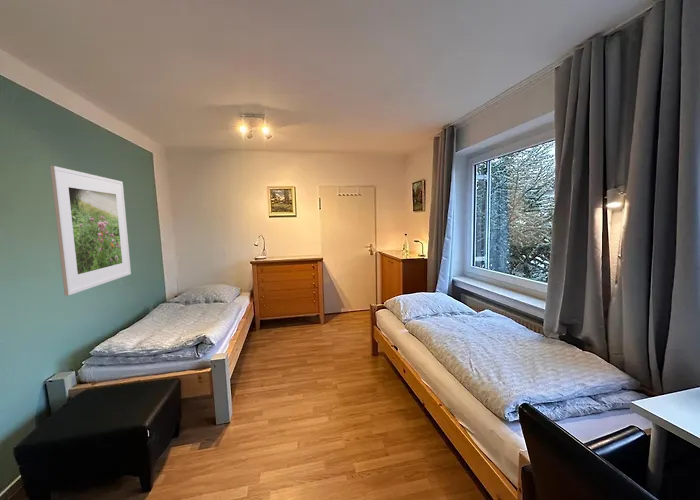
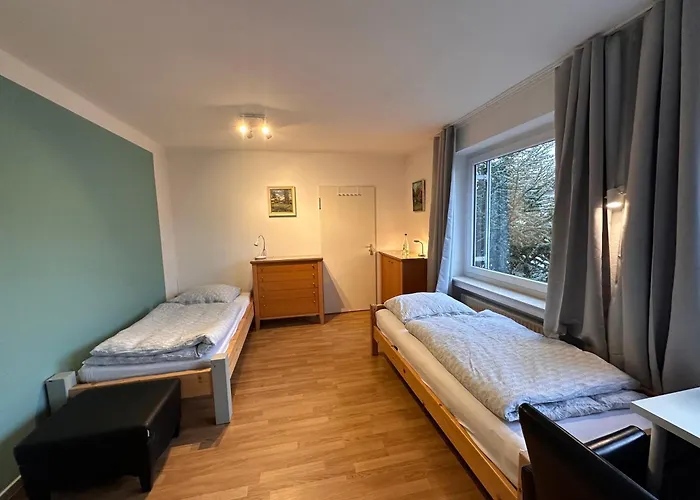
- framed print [49,165,132,297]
